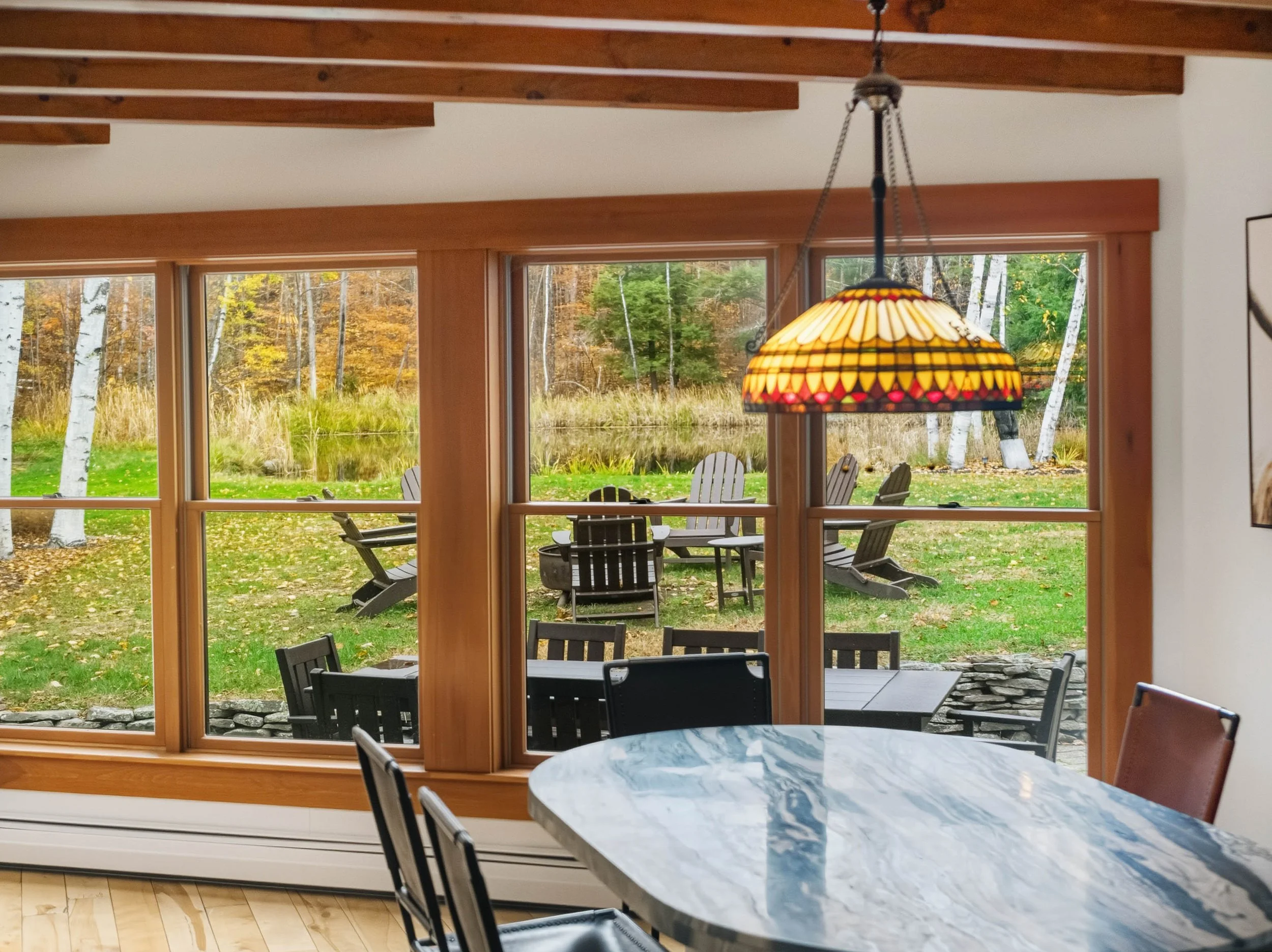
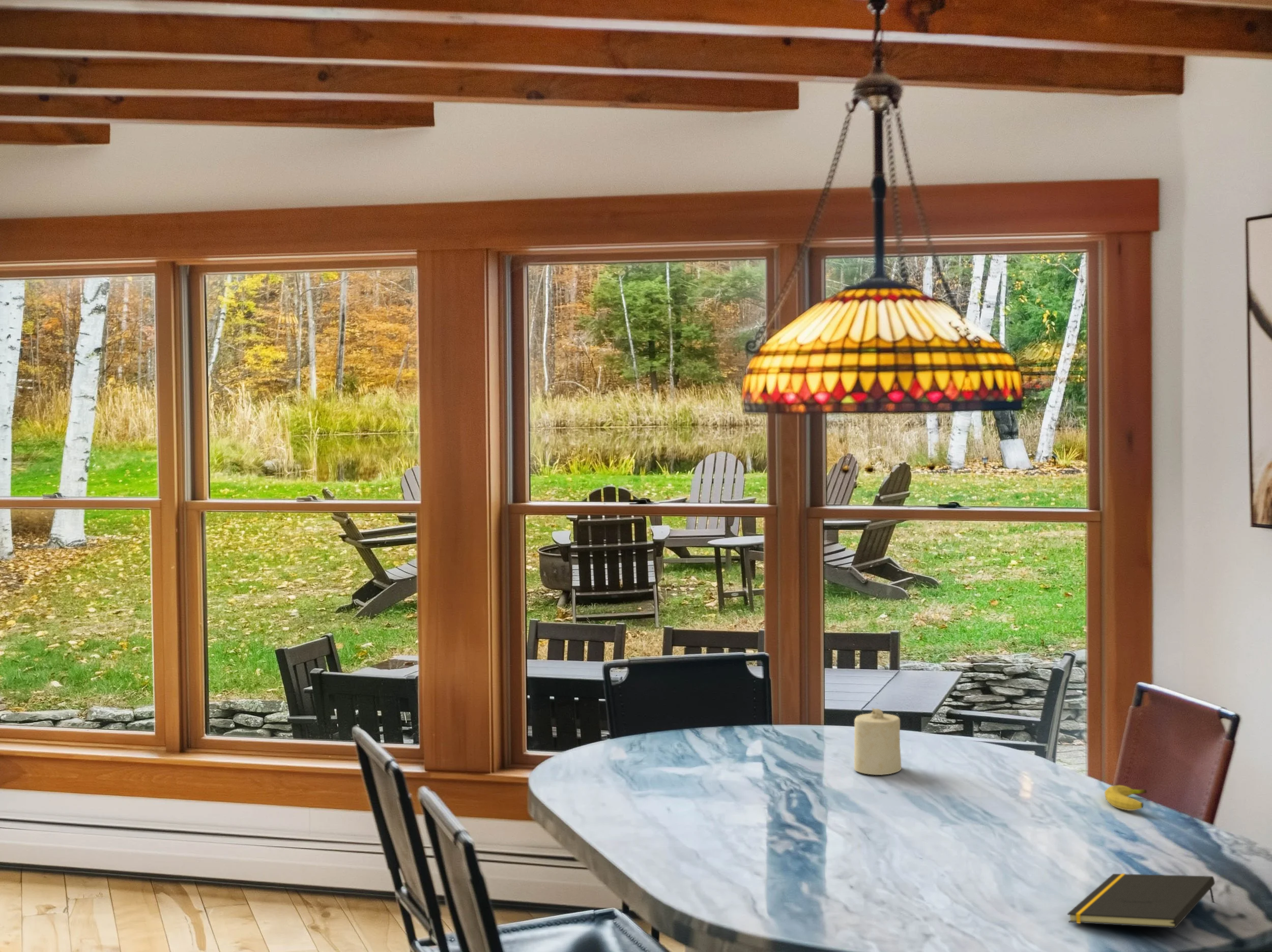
+ candle [854,707,902,776]
+ fruit [1104,785,1147,811]
+ notepad [1067,873,1216,929]
